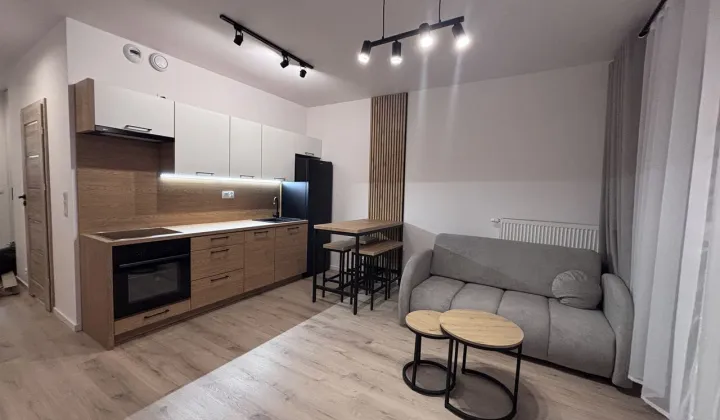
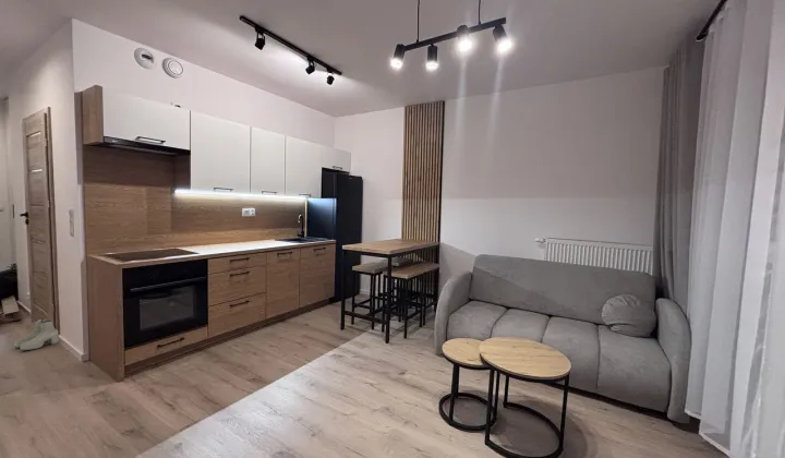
+ boots [13,317,60,351]
